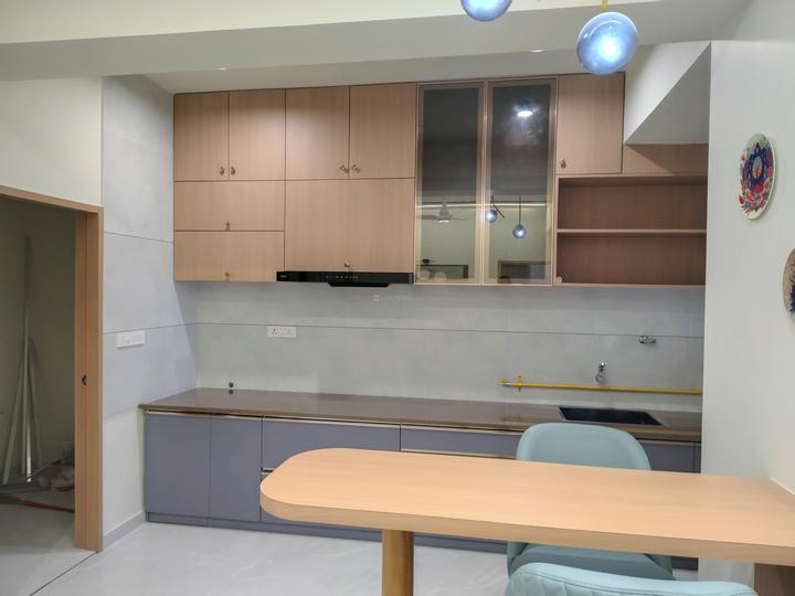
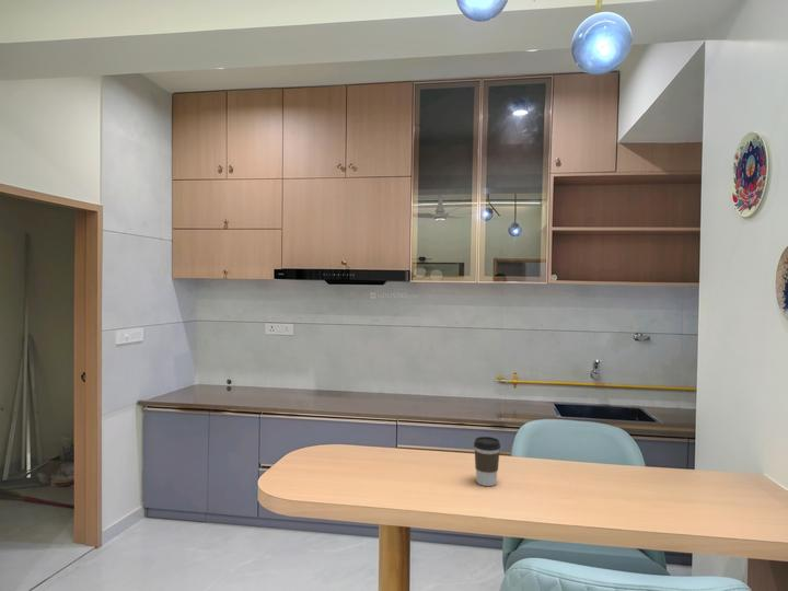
+ coffee cup [473,436,501,487]
